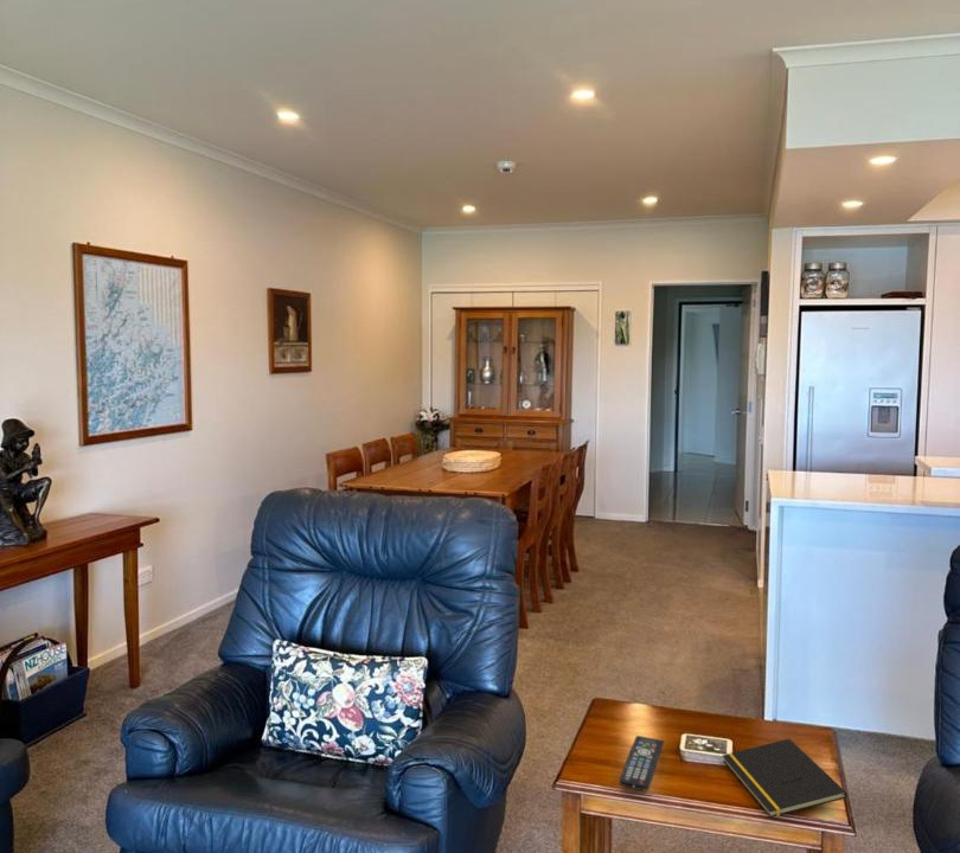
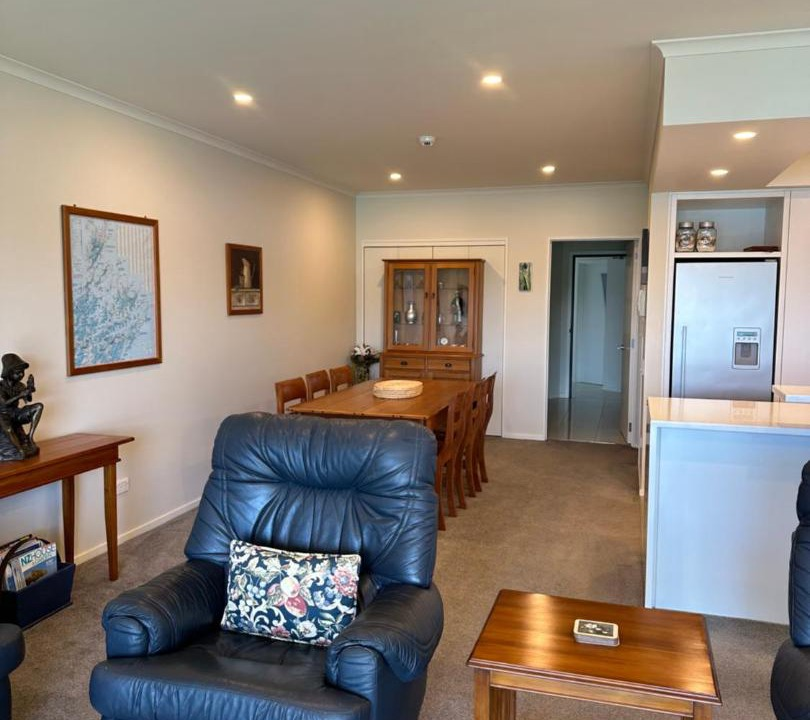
- notepad [722,738,849,819]
- remote control [617,735,666,791]
